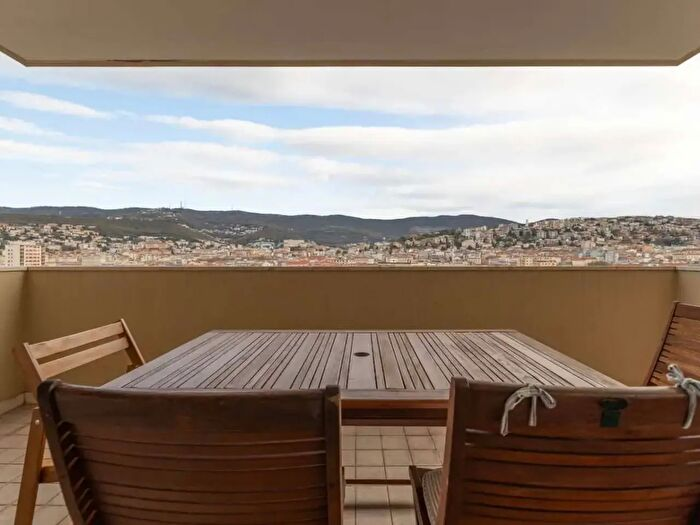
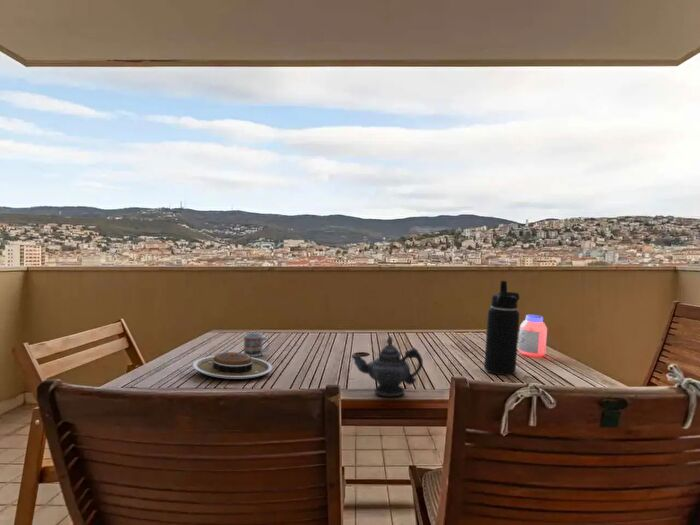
+ water bottle [483,280,521,376]
+ cup [243,332,271,358]
+ plate [192,351,273,380]
+ jar [517,314,548,358]
+ teapot [350,335,424,397]
